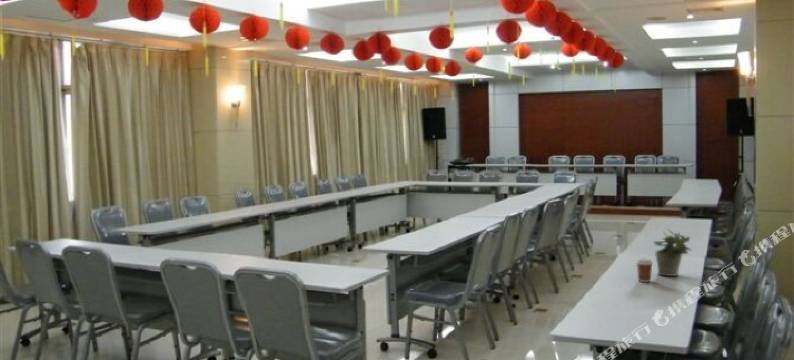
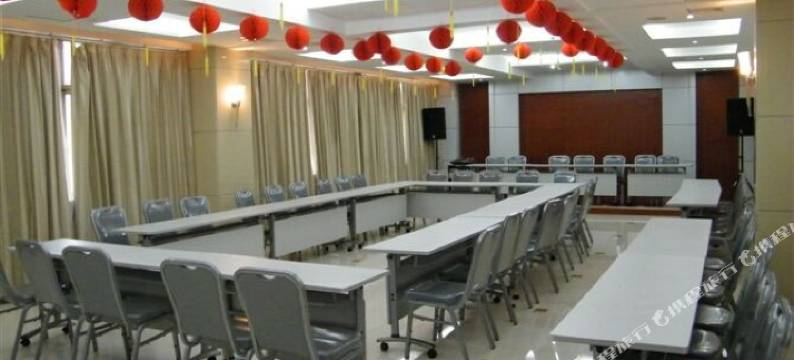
- potted plant [653,228,692,277]
- coffee cup [634,257,654,283]
